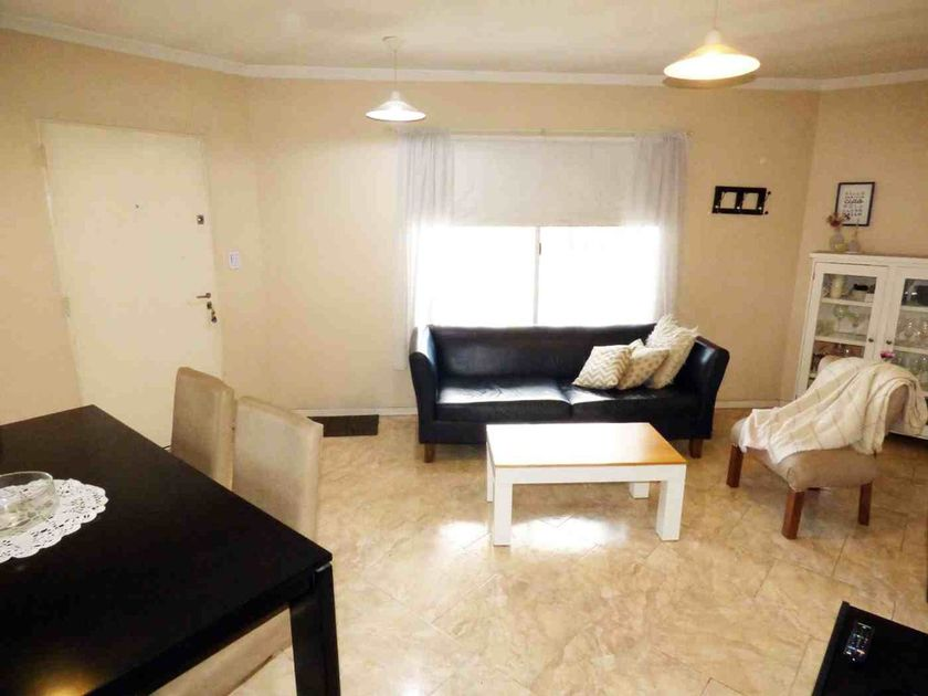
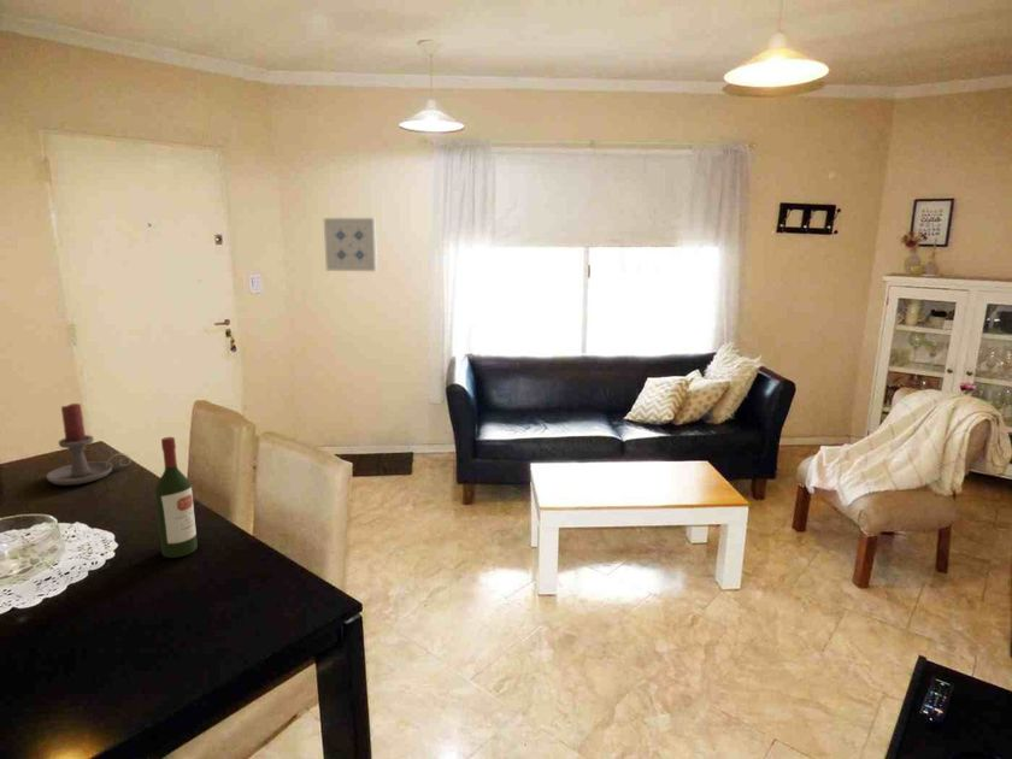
+ wall art [323,217,378,272]
+ candle holder [45,402,133,486]
+ wine bottle [154,436,199,559]
